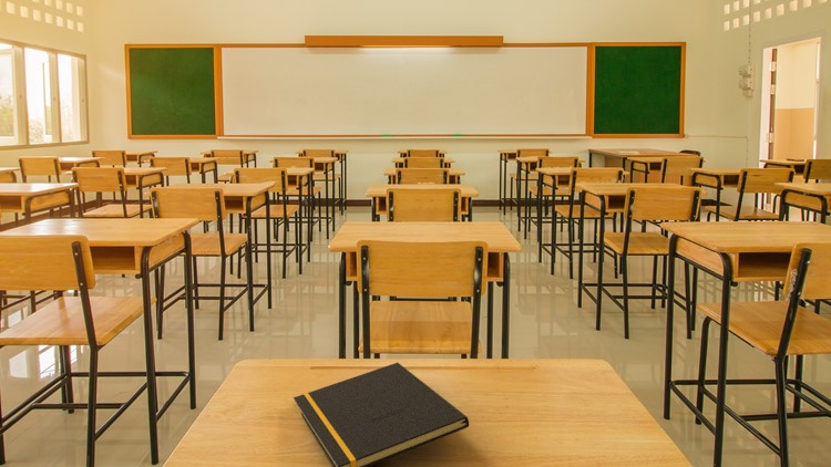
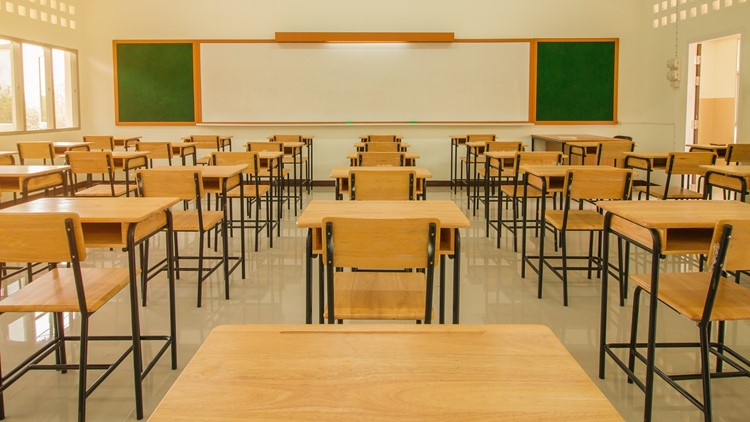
- notepad [293,362,470,467]
